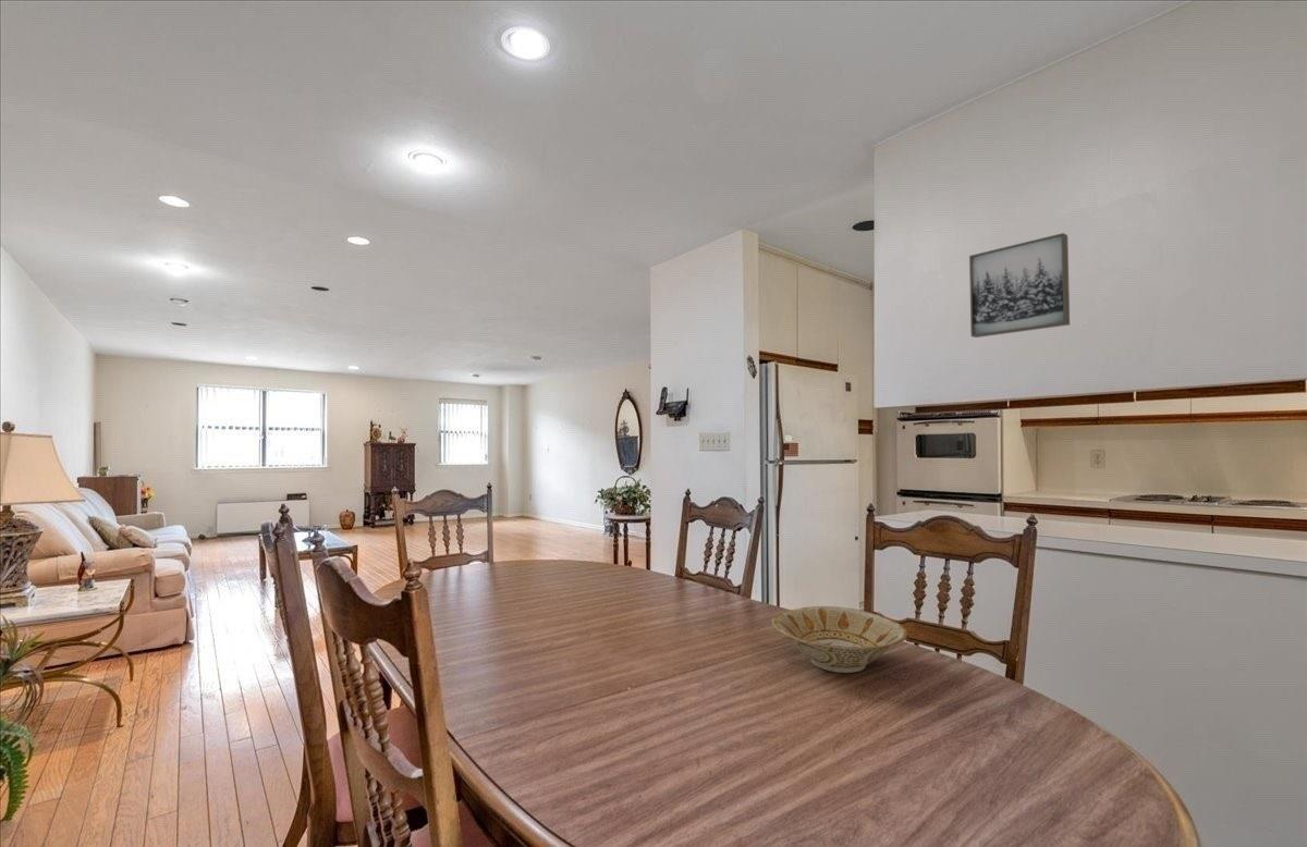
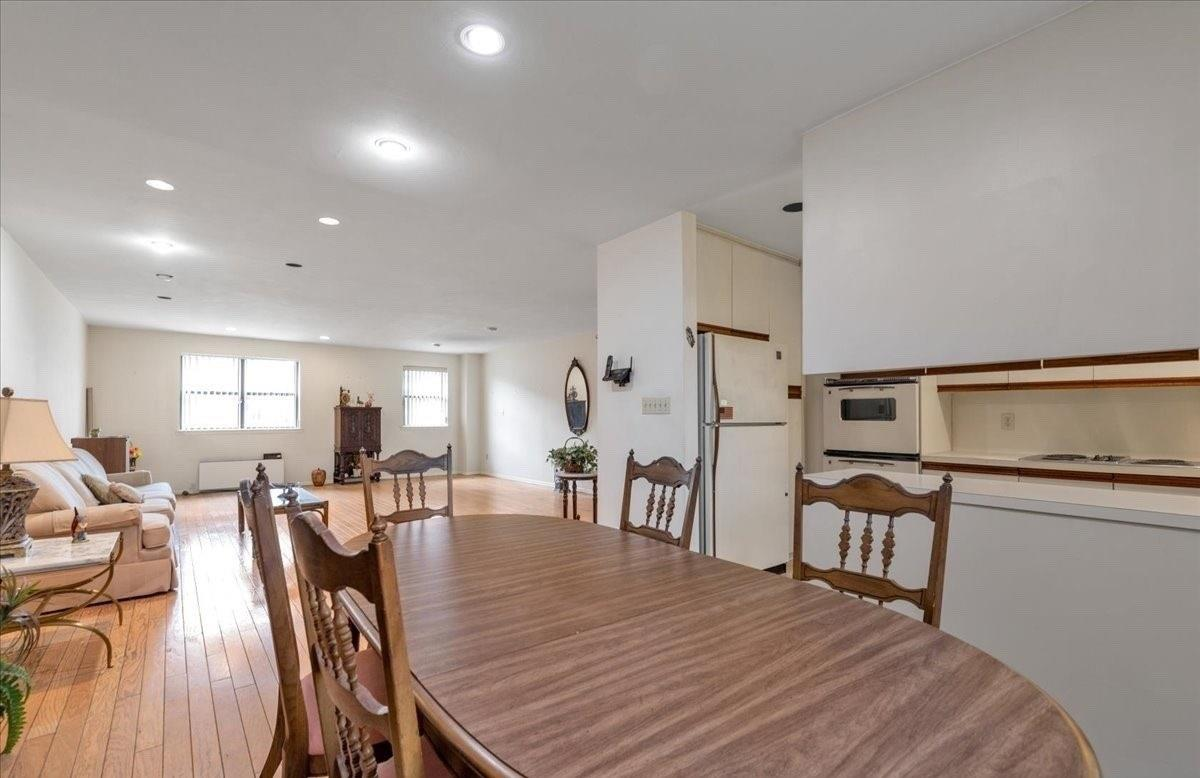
- wall art [968,232,1071,339]
- bowl [771,605,908,674]
